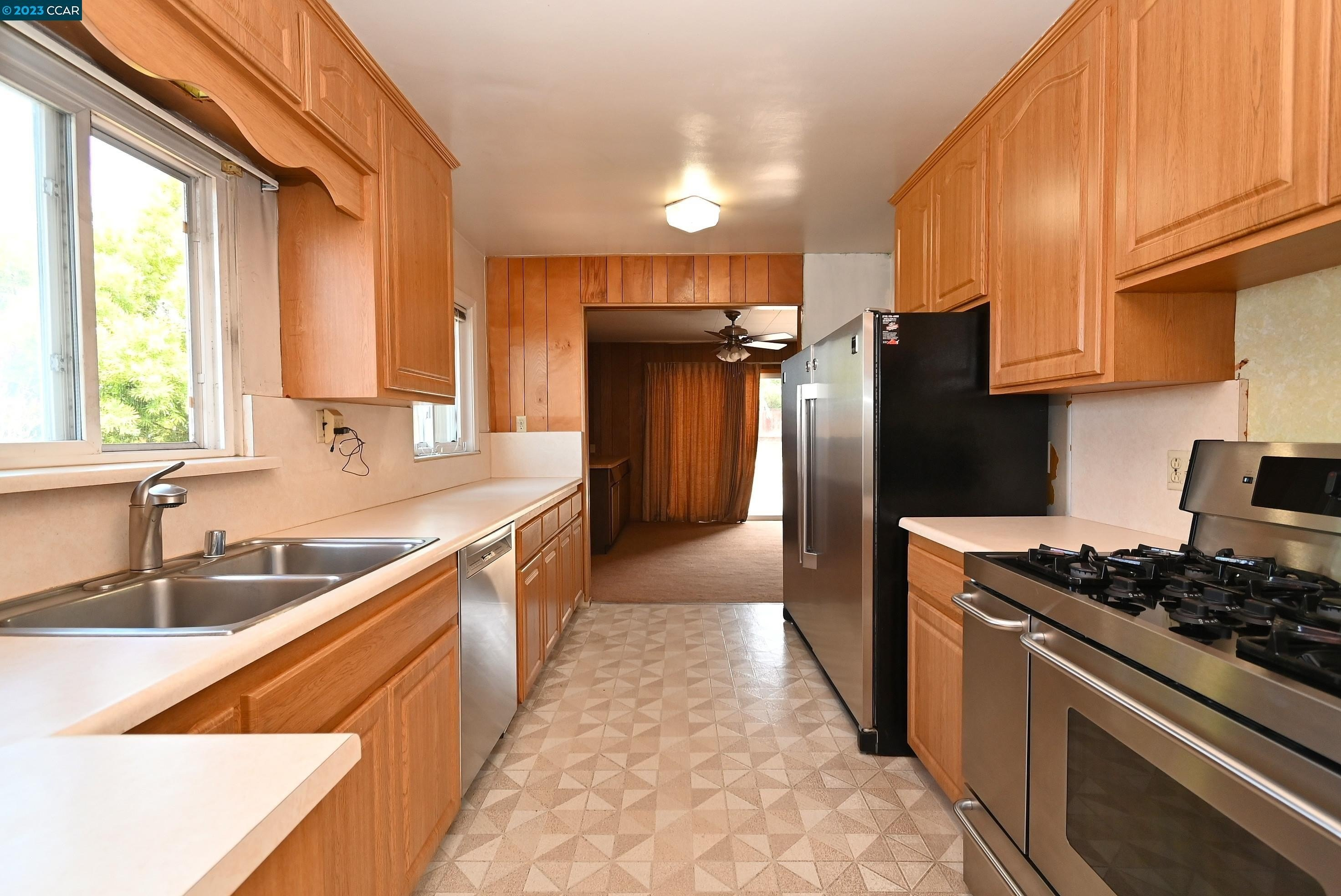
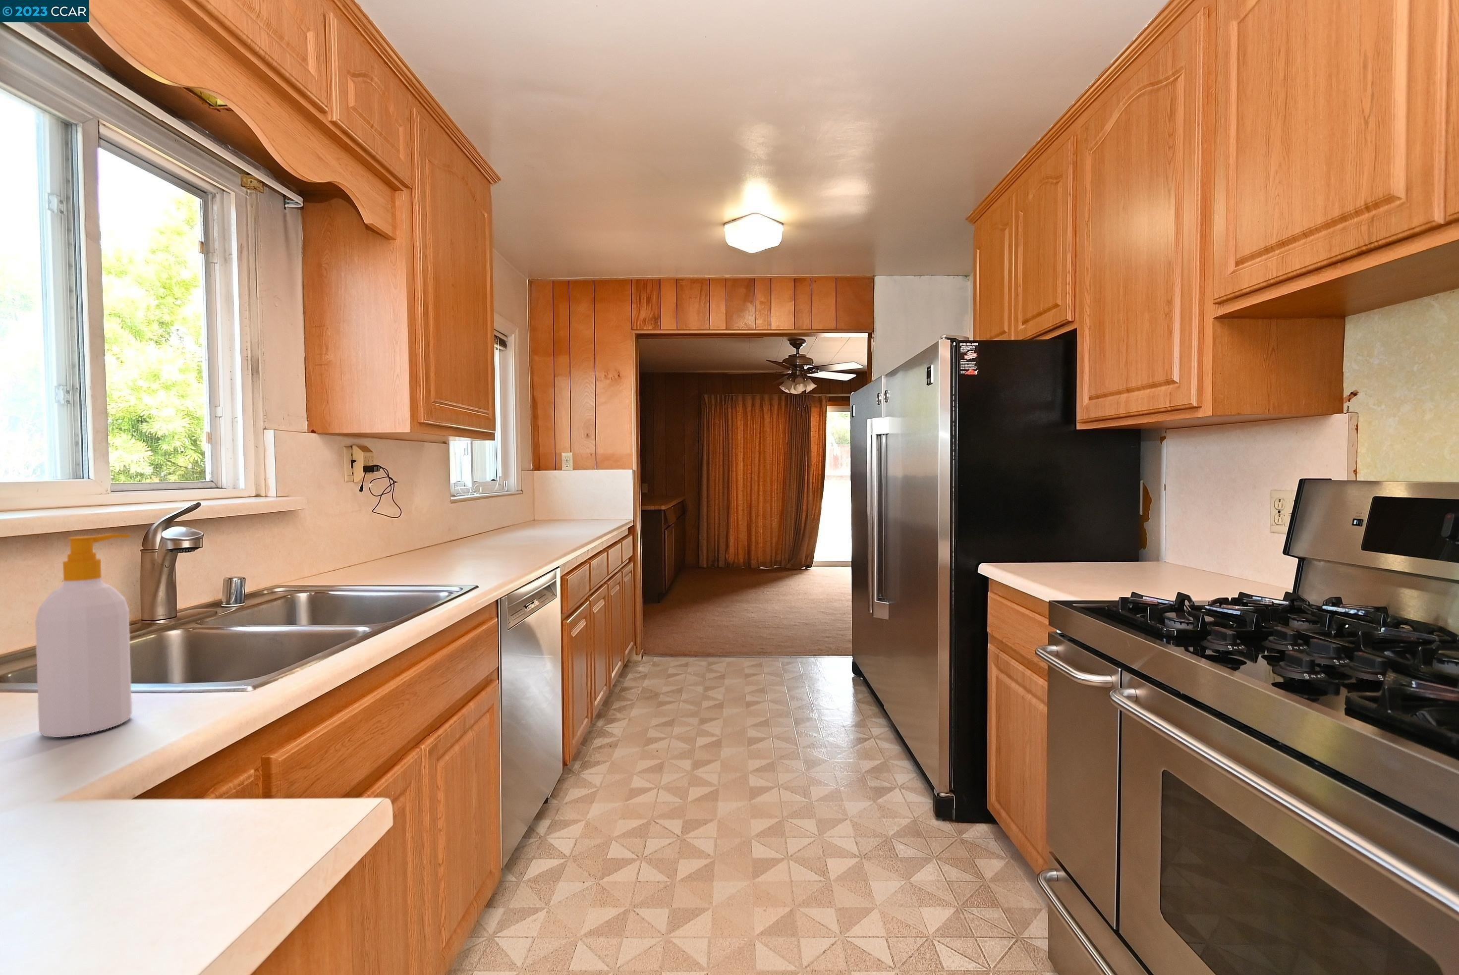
+ soap bottle [35,533,133,738]
